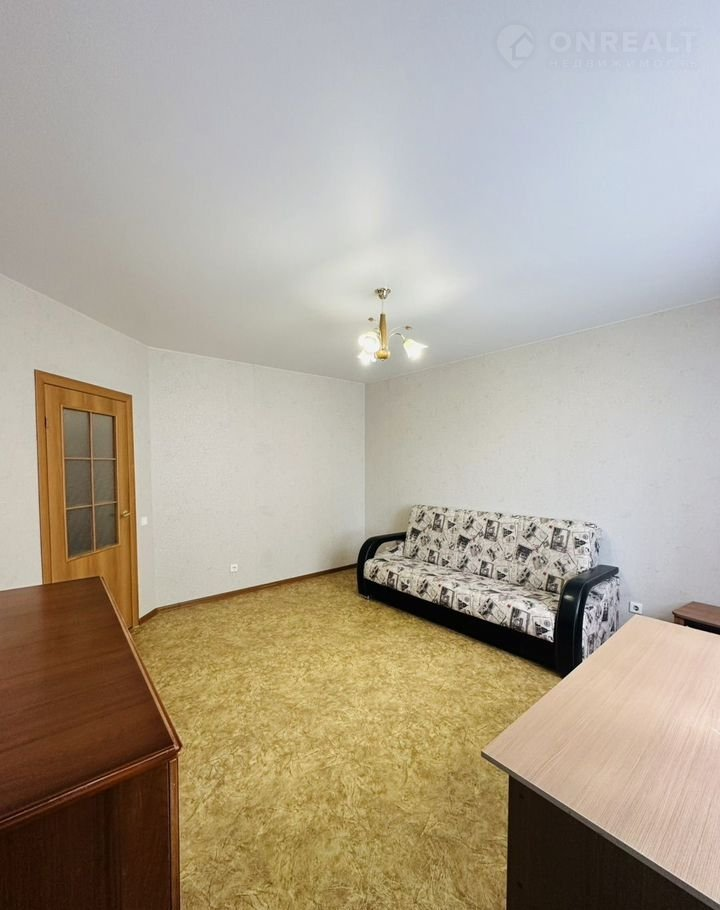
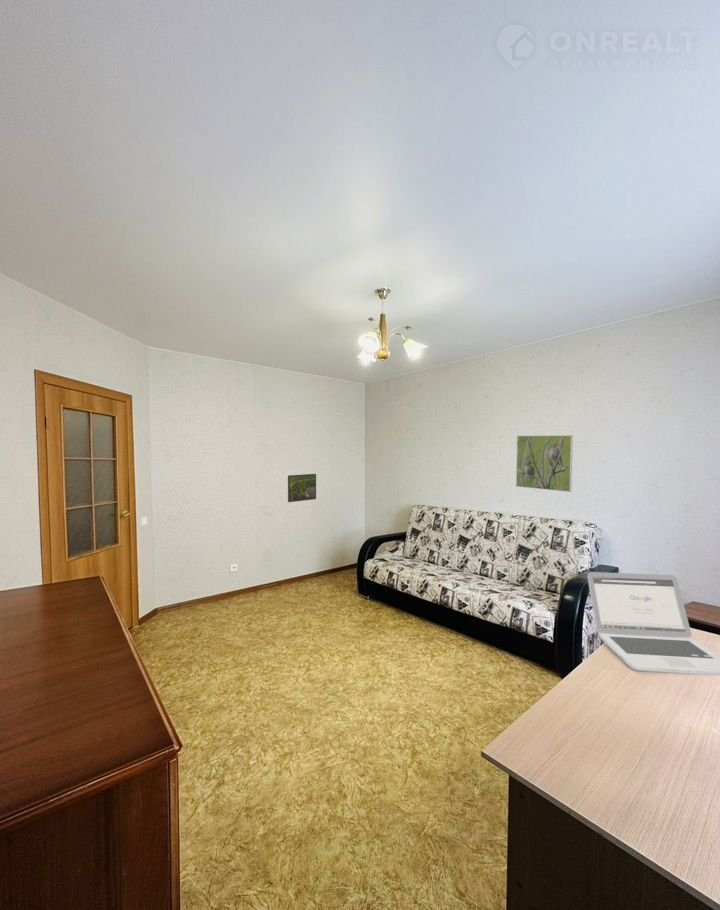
+ laptop [586,571,720,676]
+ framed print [515,434,574,493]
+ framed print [287,473,317,503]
